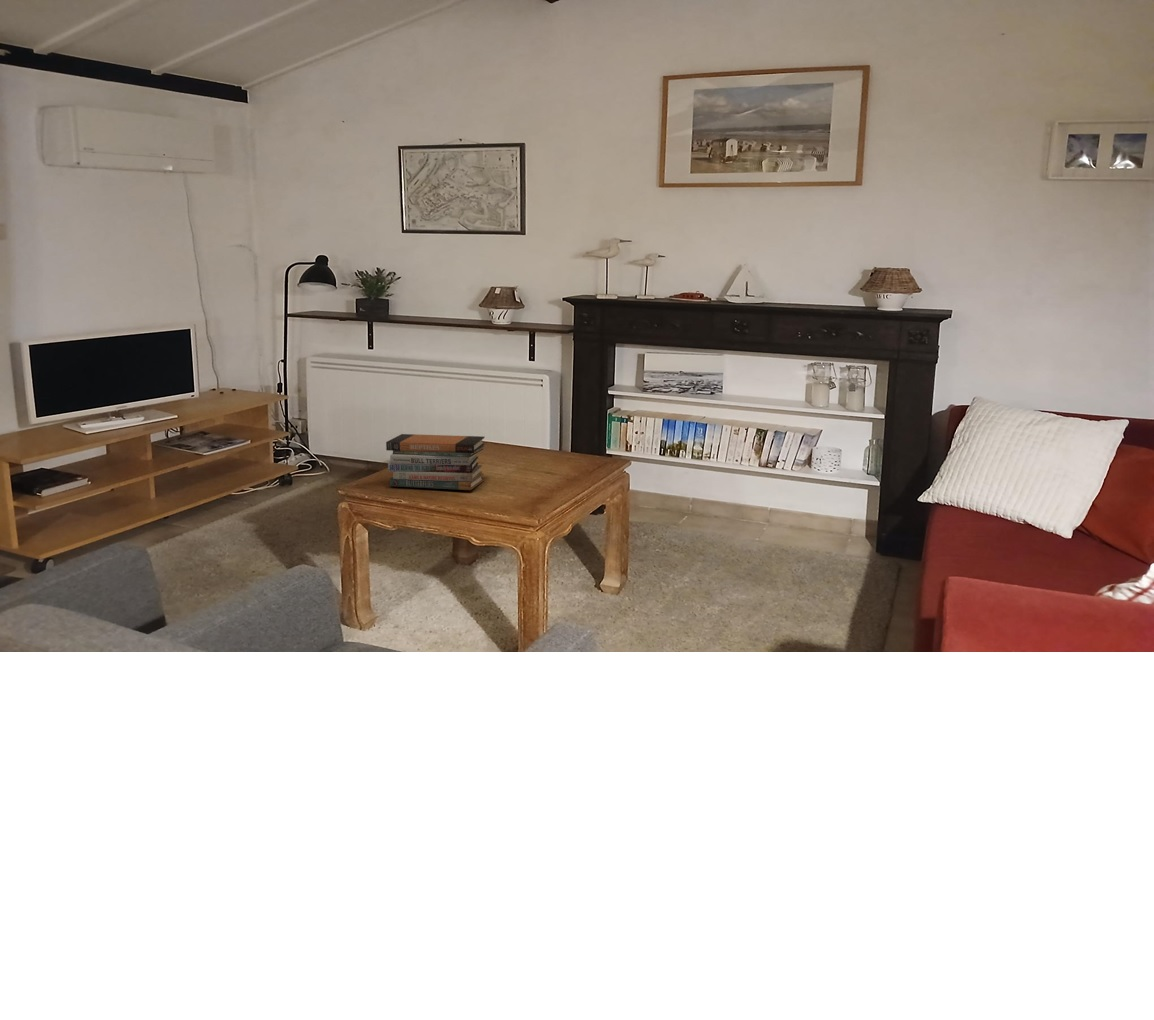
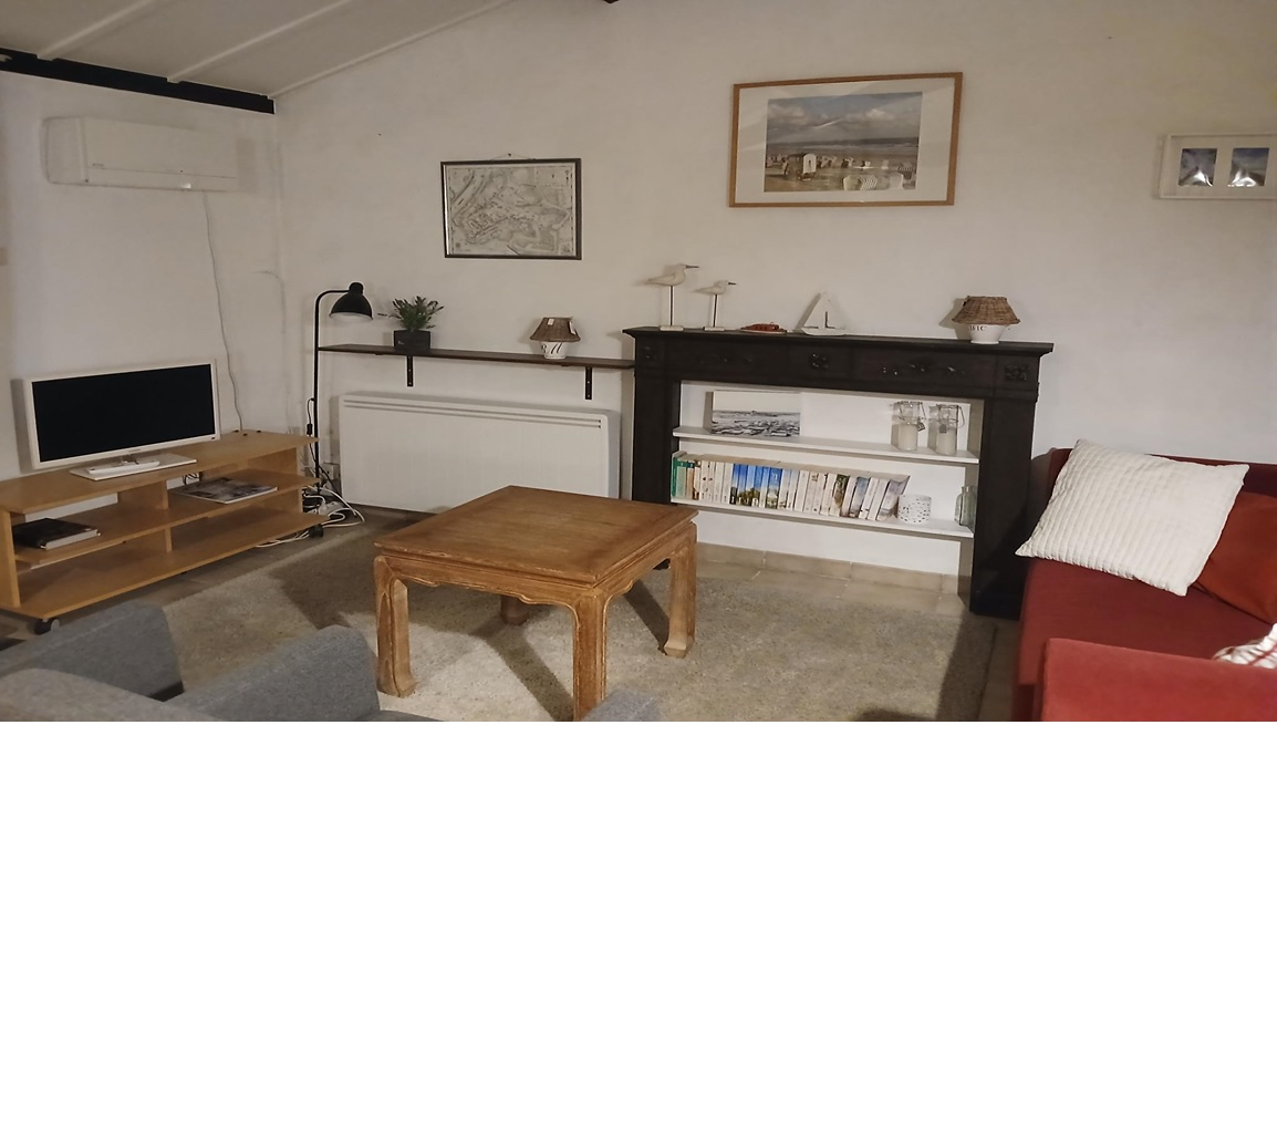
- book stack [385,433,486,491]
